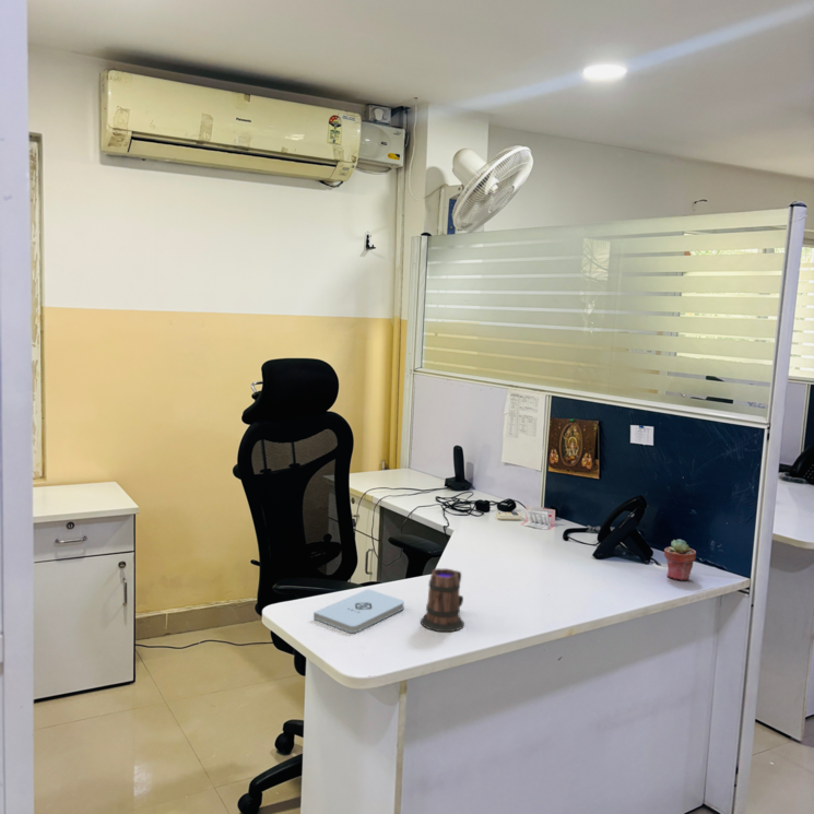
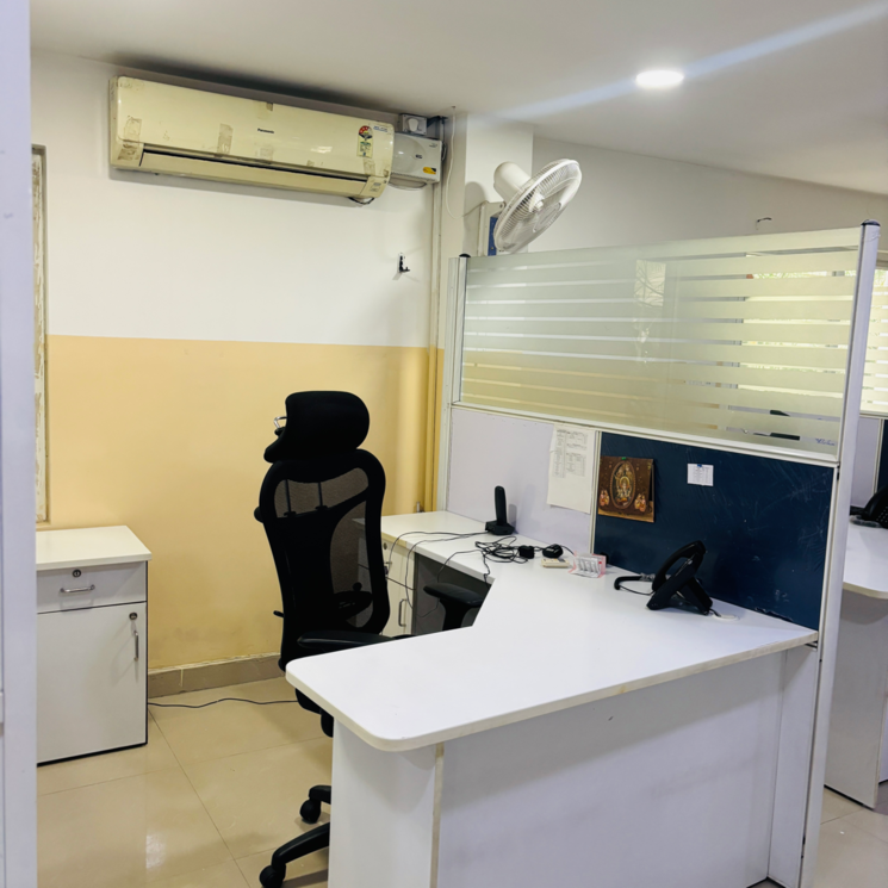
- mug [420,567,465,633]
- notepad [312,588,405,634]
- potted succulent [663,539,697,581]
